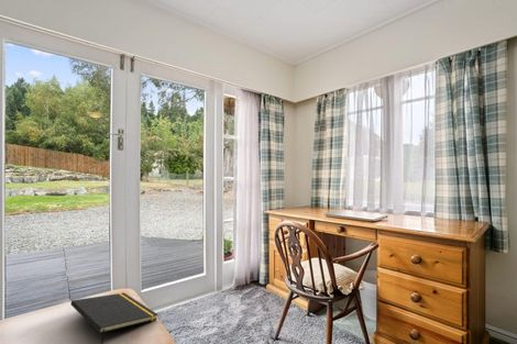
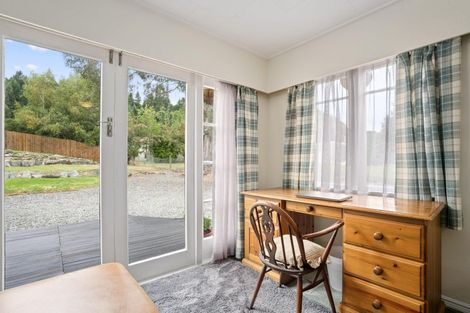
- notepad [69,291,158,344]
